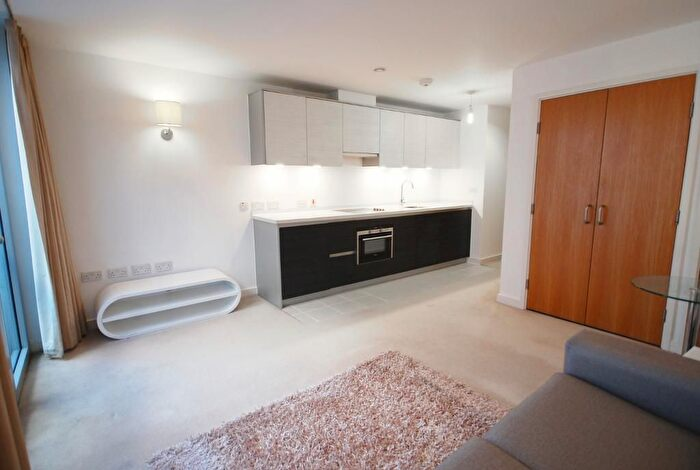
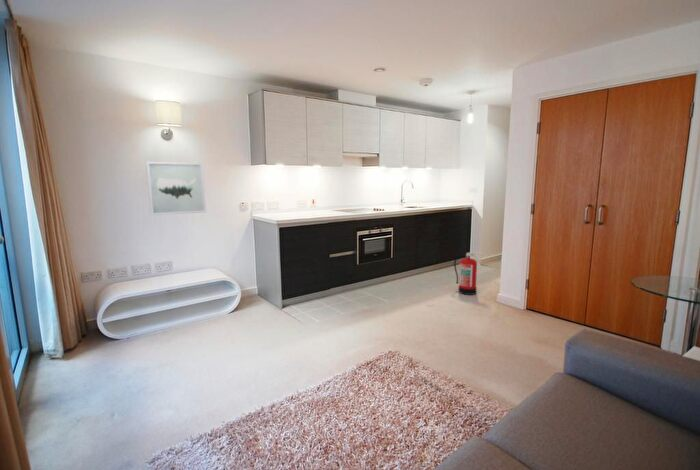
+ wall art [145,161,207,216]
+ fire extinguisher [453,251,484,296]
